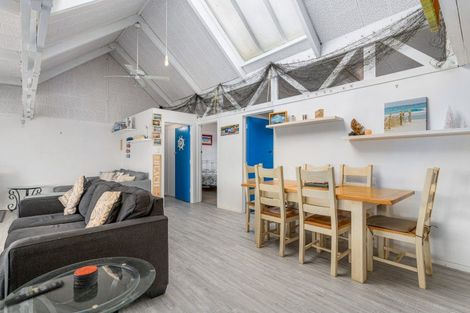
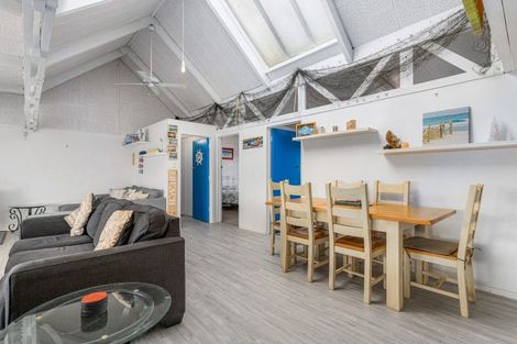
- remote control [3,279,66,308]
